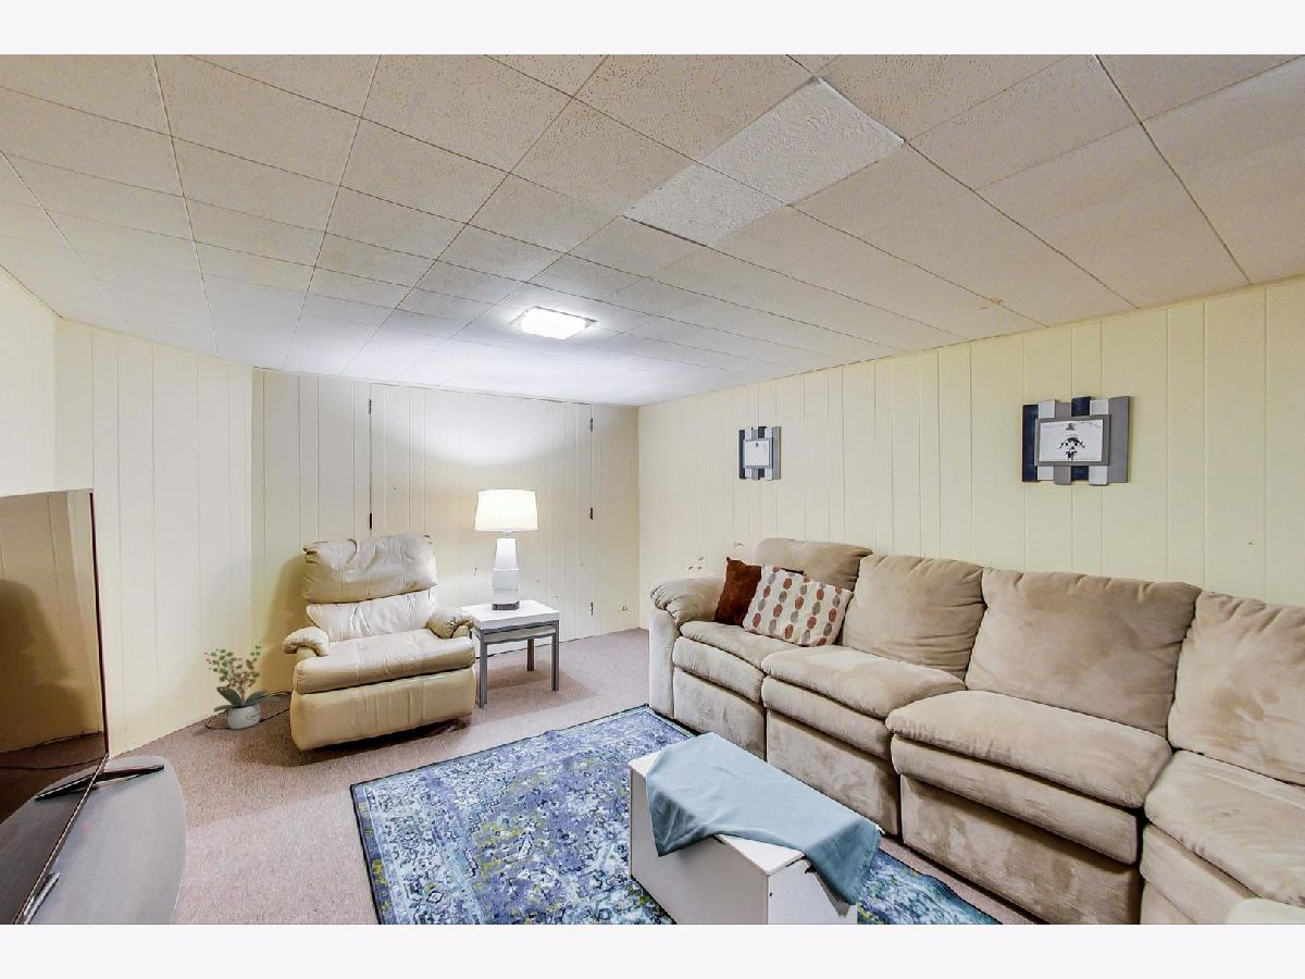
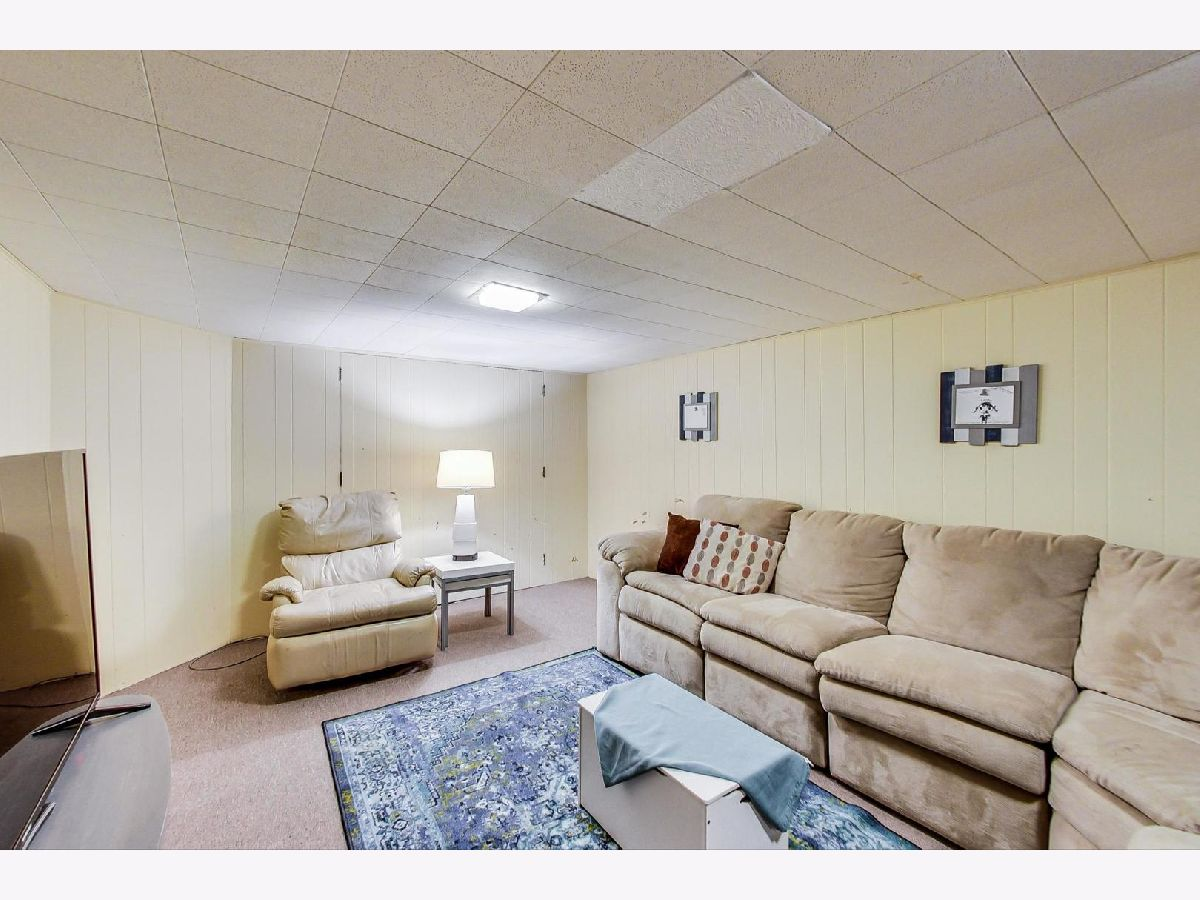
- potted plant [203,641,282,730]
